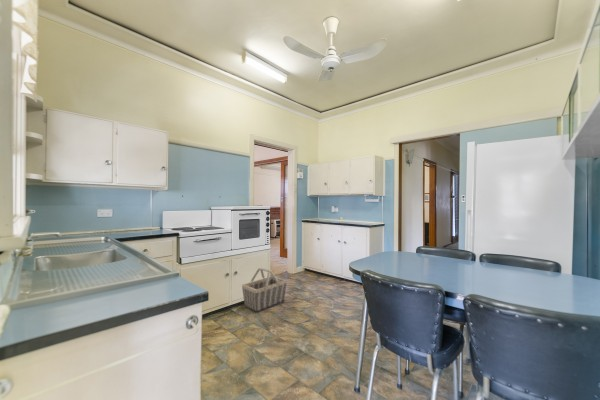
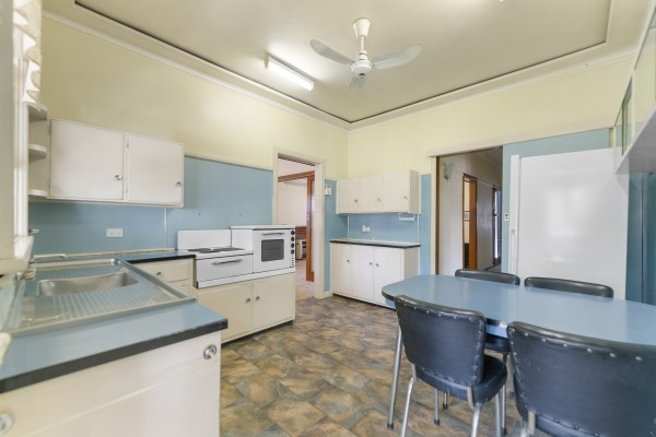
- basket [241,267,288,314]
